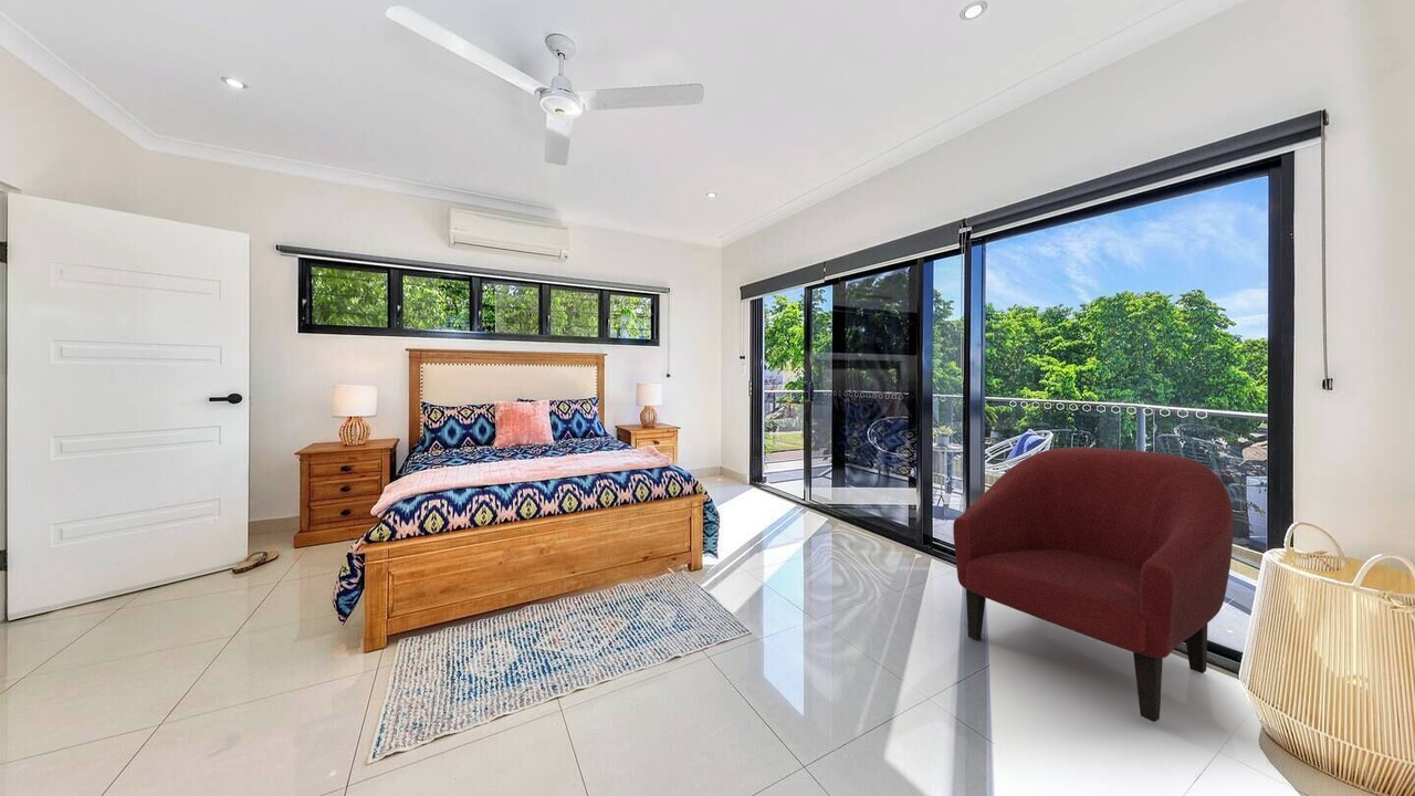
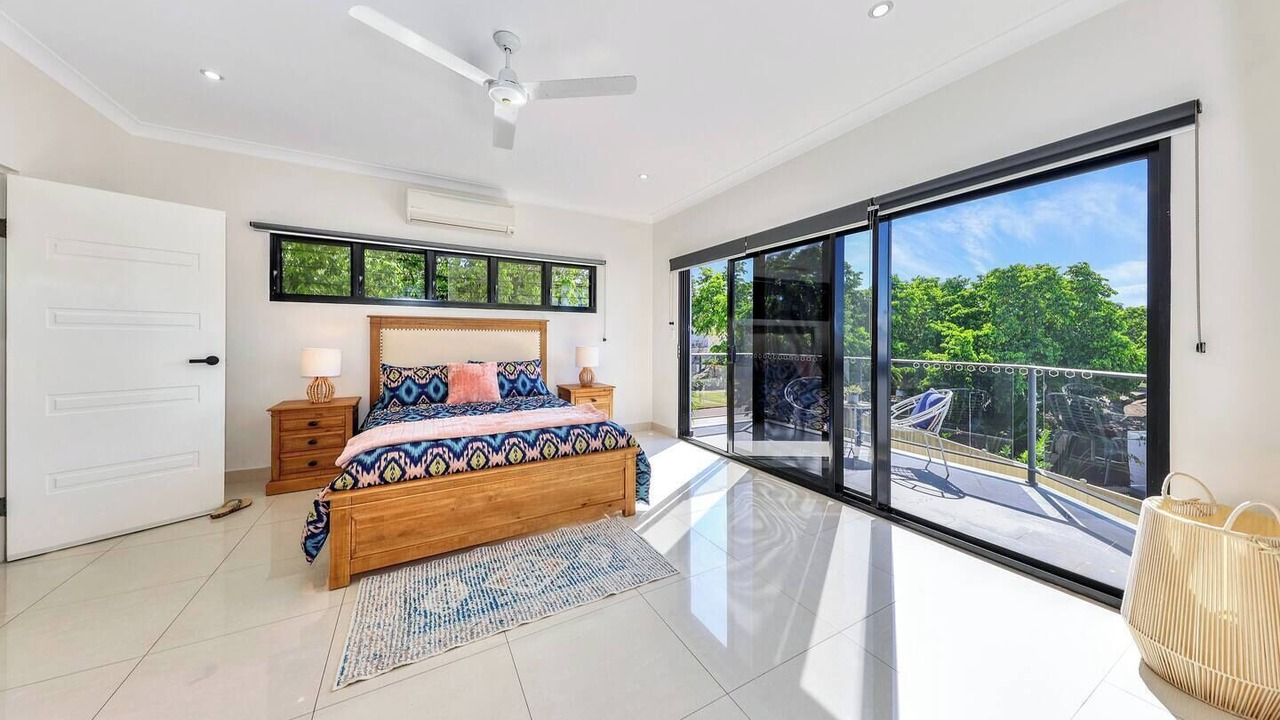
- armchair [952,447,1235,723]
